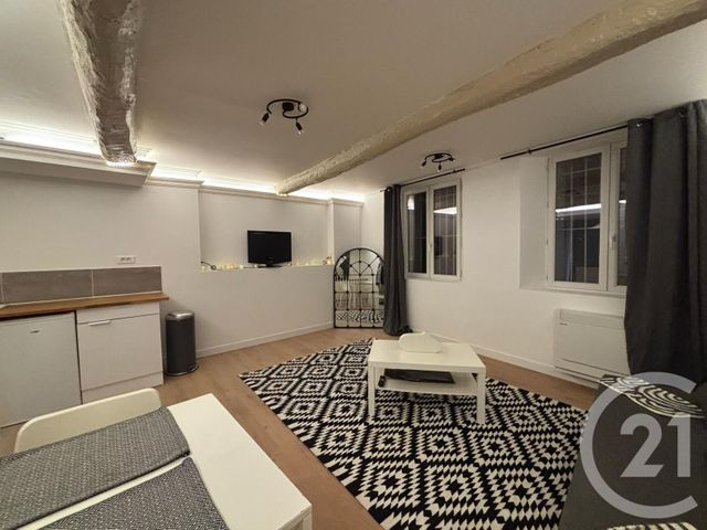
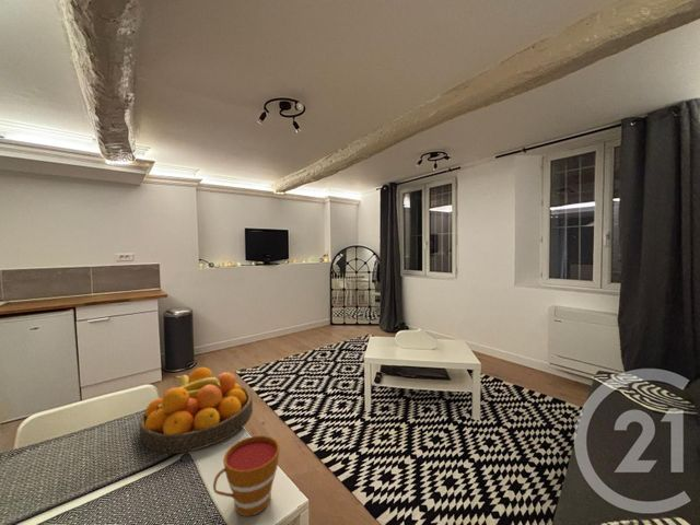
+ fruit bowl [139,366,254,454]
+ cup [212,434,280,517]
